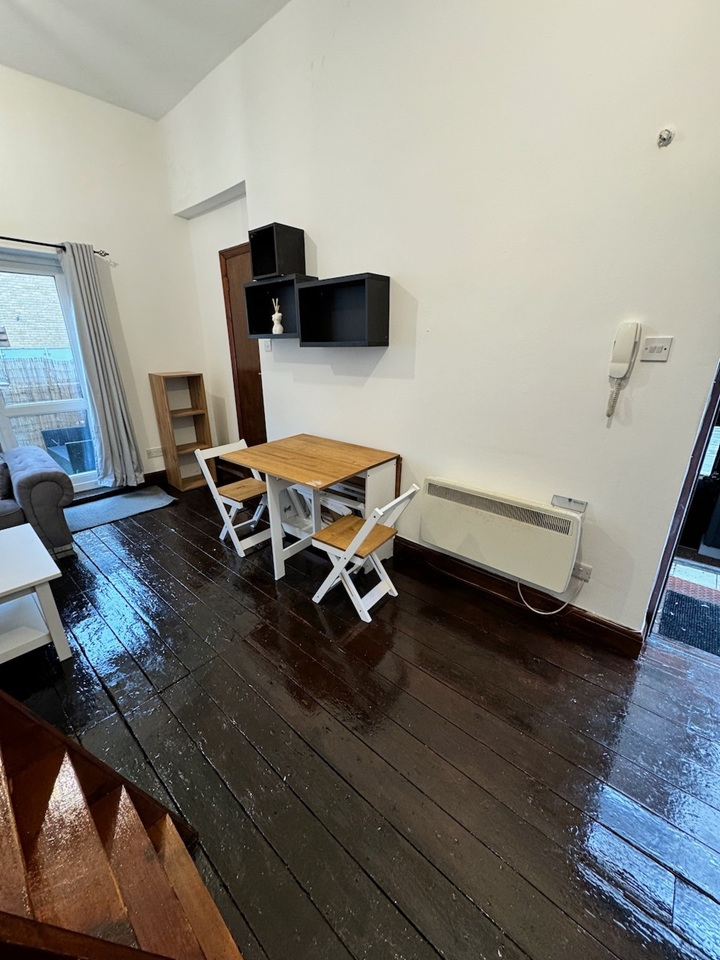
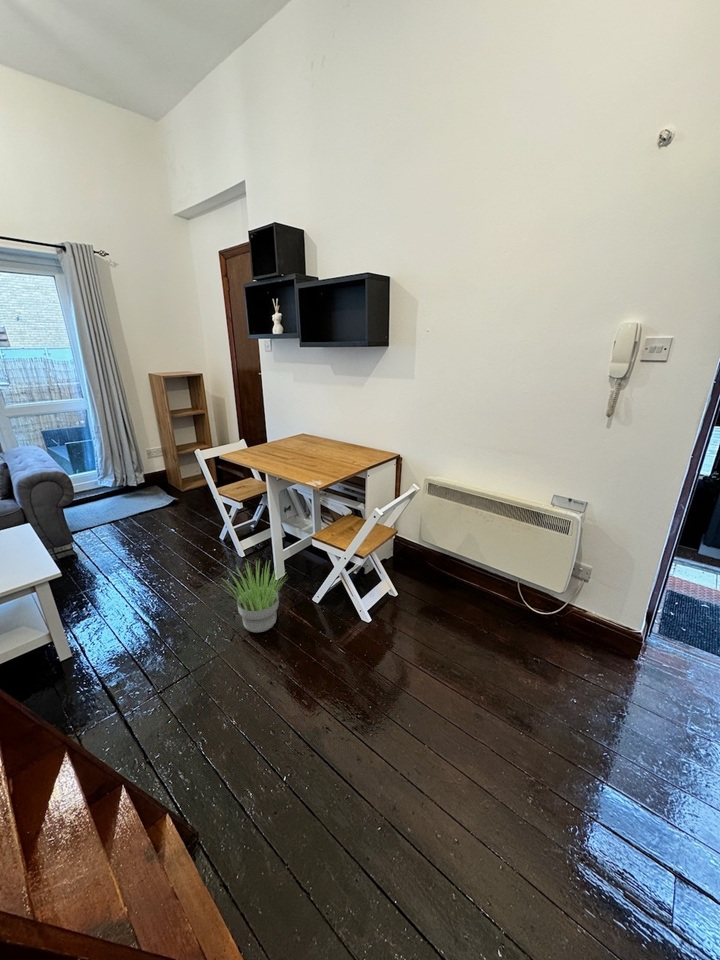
+ potted plant [221,558,289,634]
